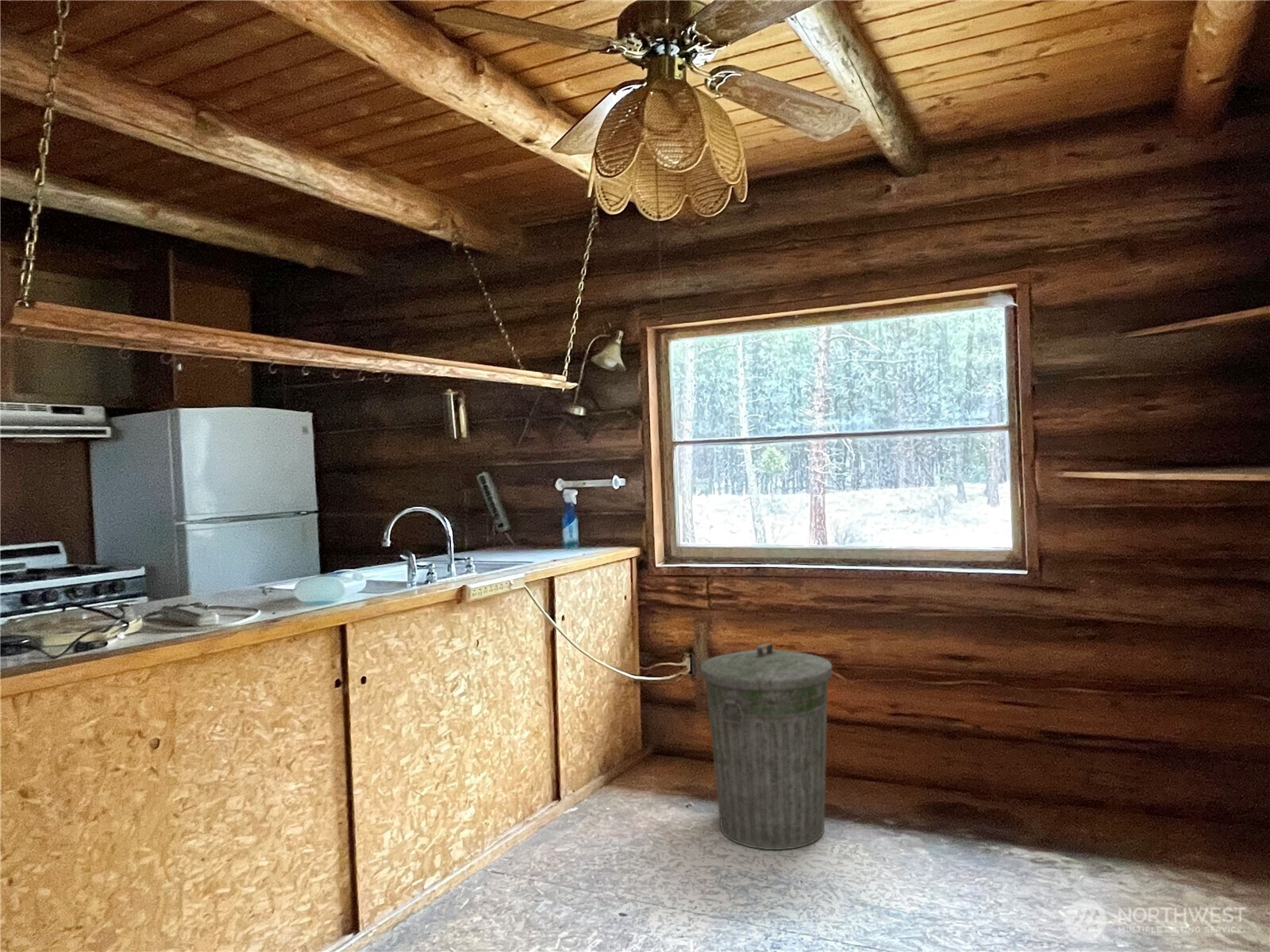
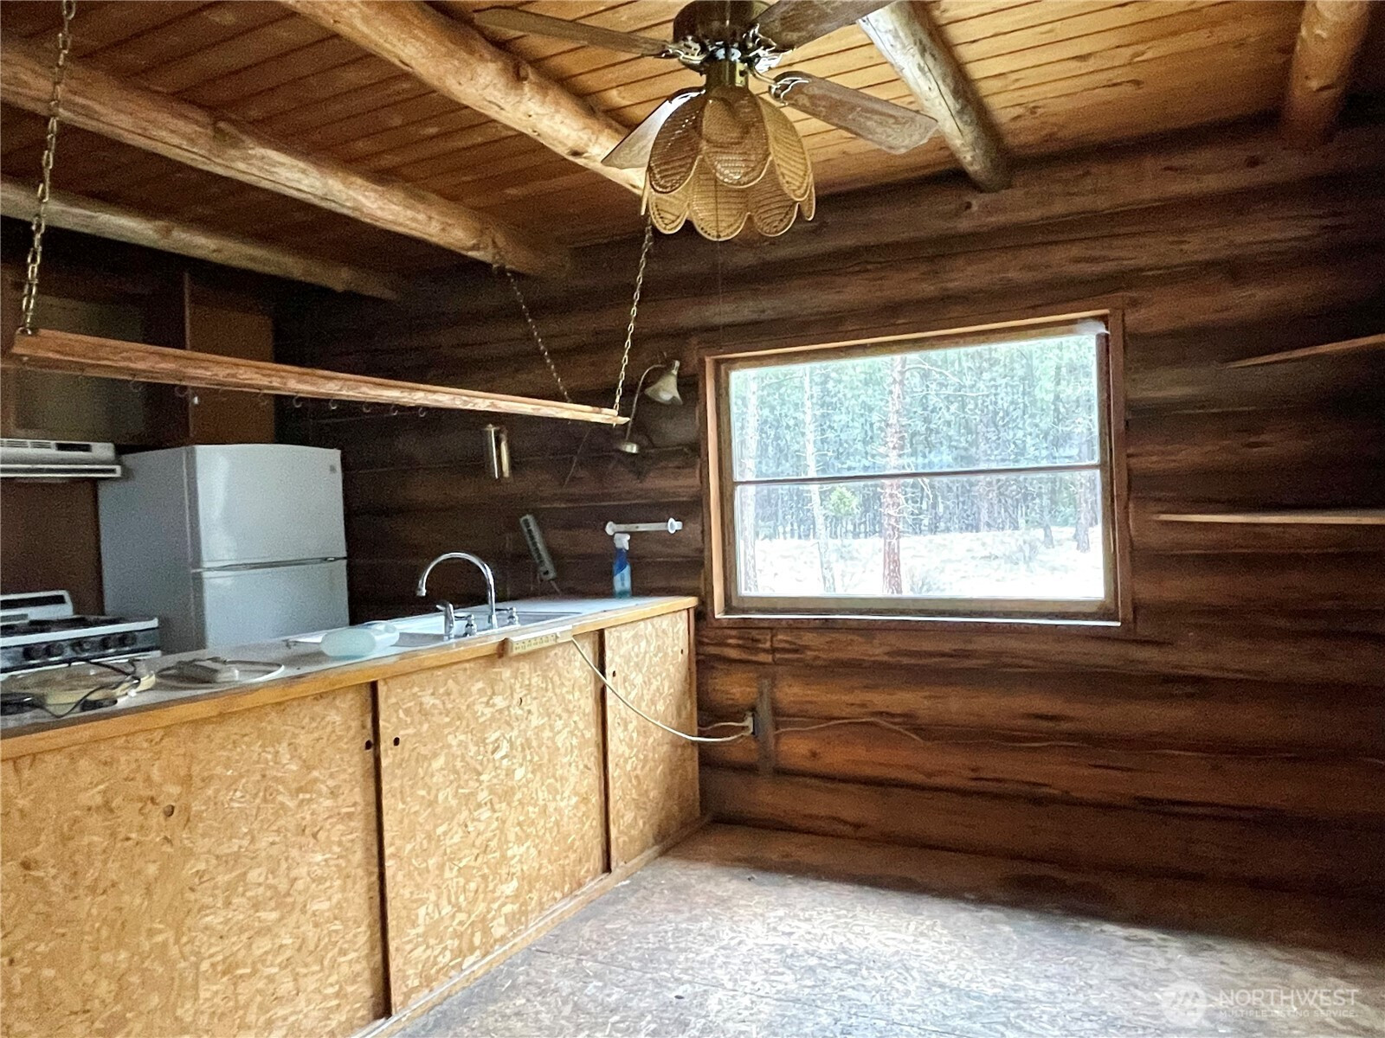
- trash can [700,643,833,850]
